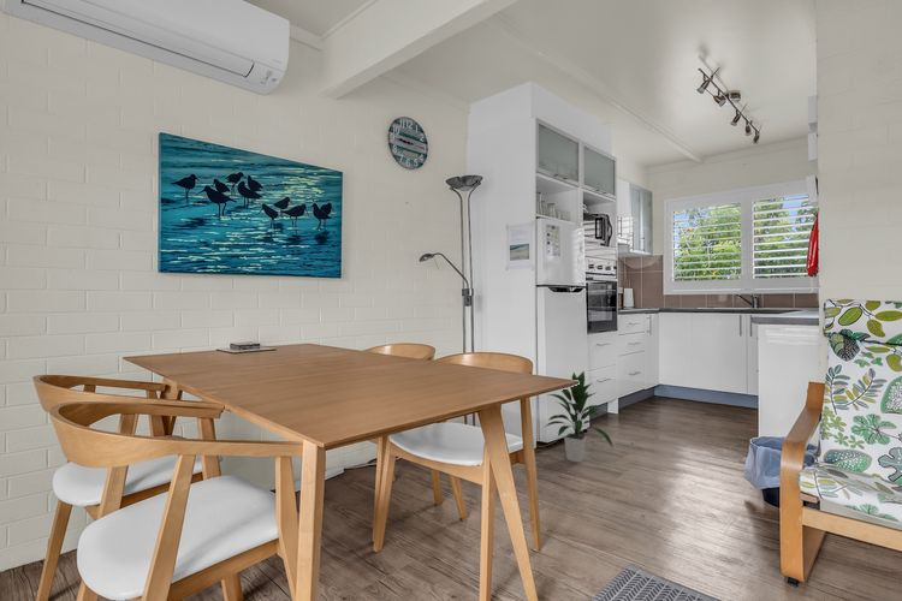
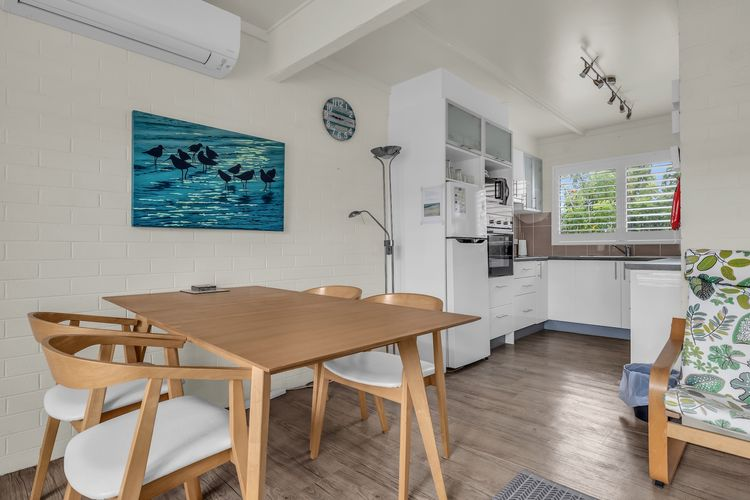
- indoor plant [544,369,615,464]
